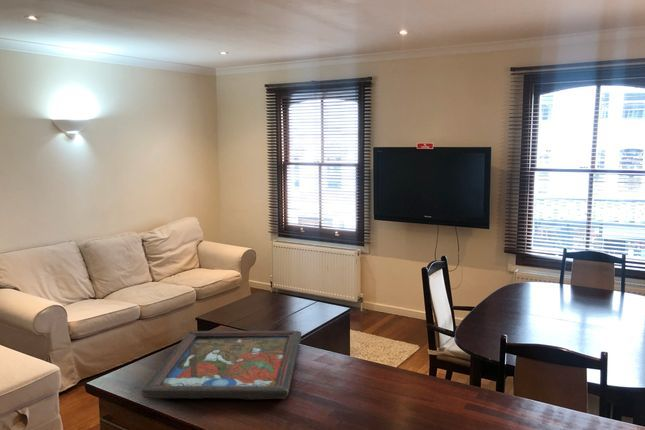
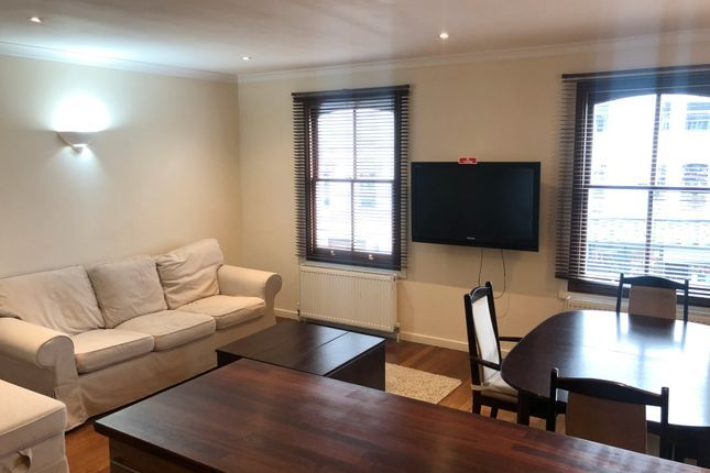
- framed painting [141,330,302,400]
